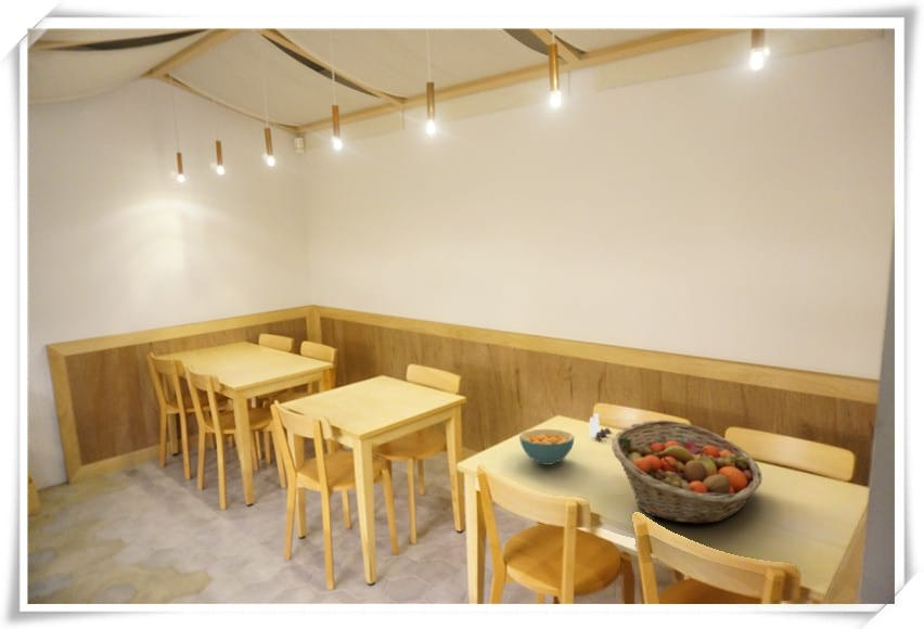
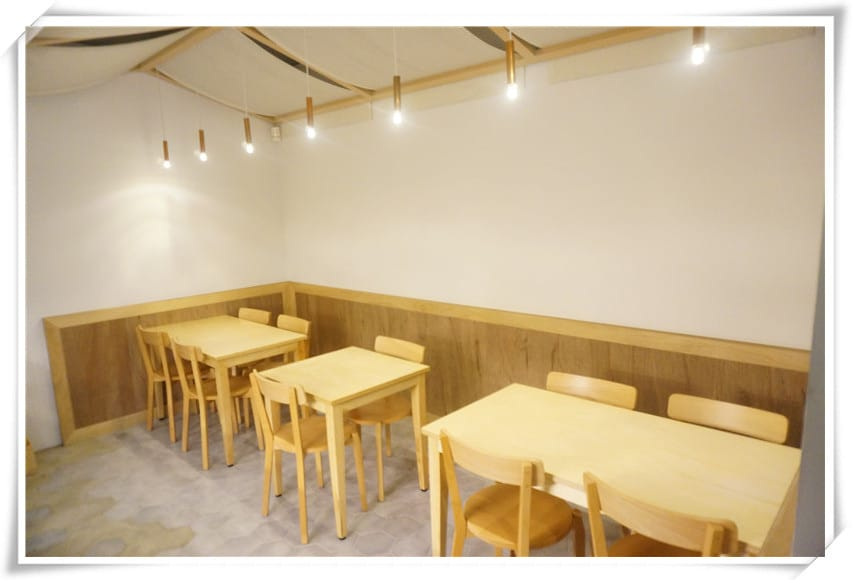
- salt and pepper shaker set [587,412,612,440]
- cereal bowl [518,428,575,466]
- fruit basket [611,419,762,525]
